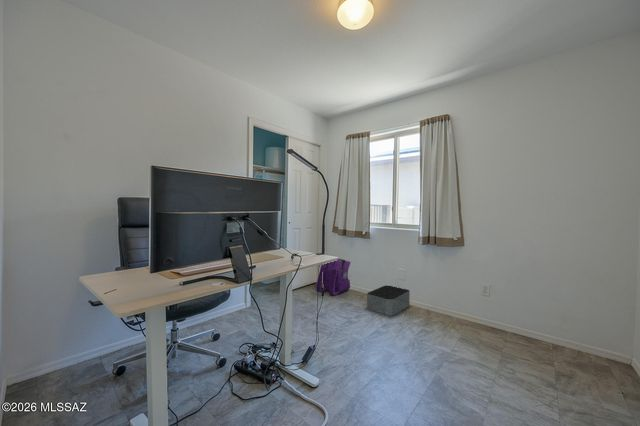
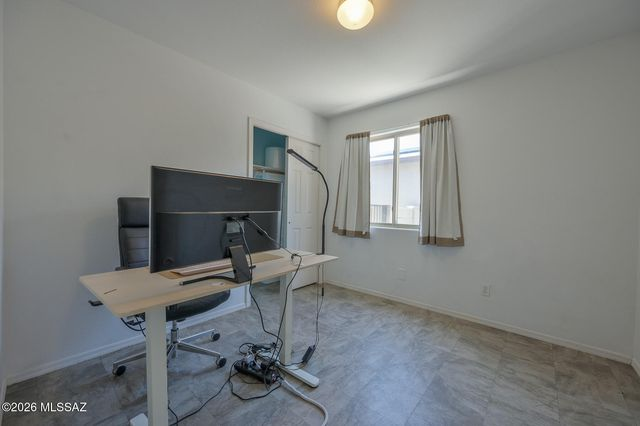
- backpack [315,258,352,296]
- storage bin [366,284,411,317]
